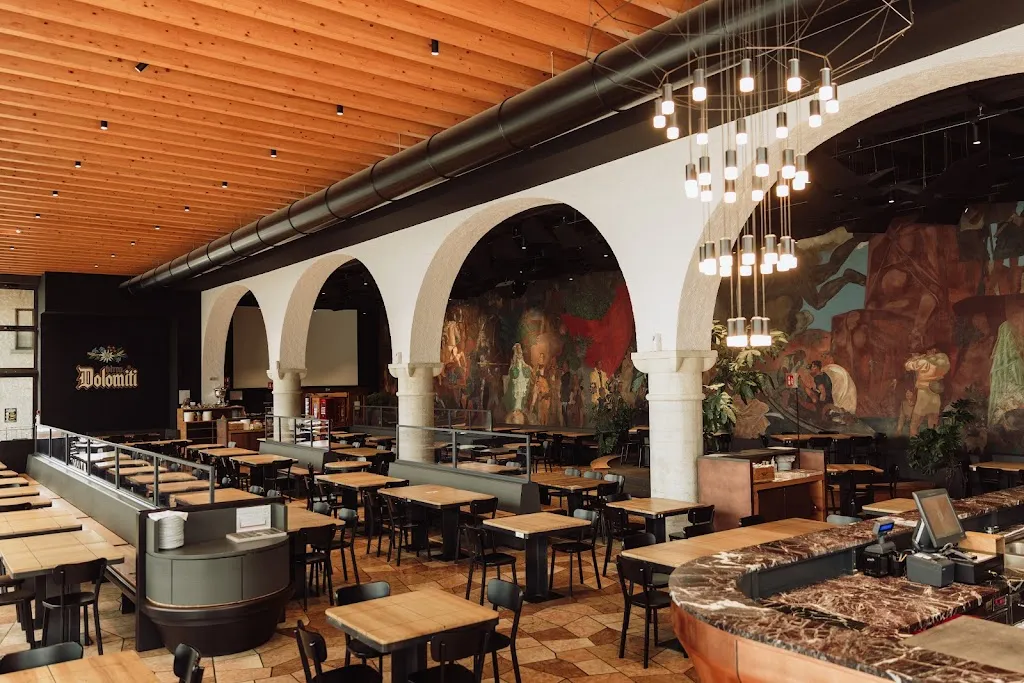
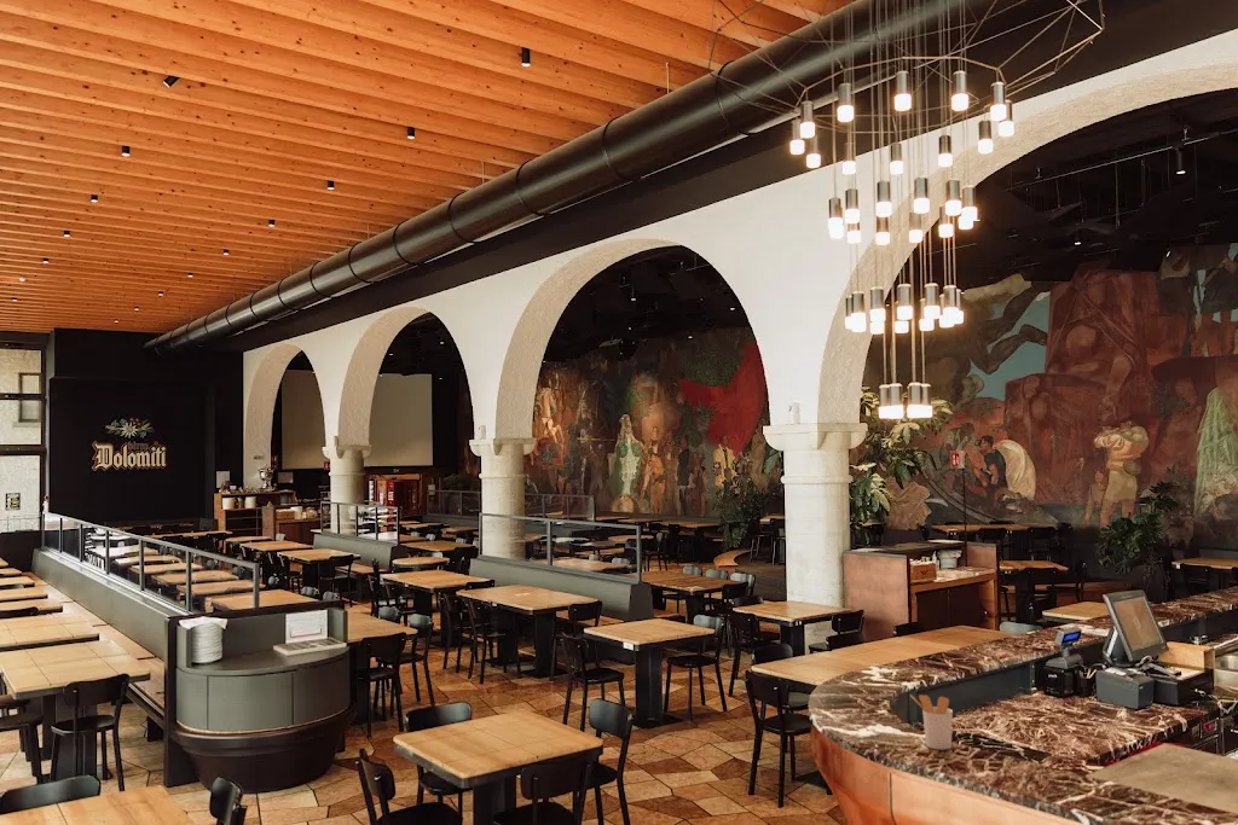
+ utensil holder [909,693,954,751]
